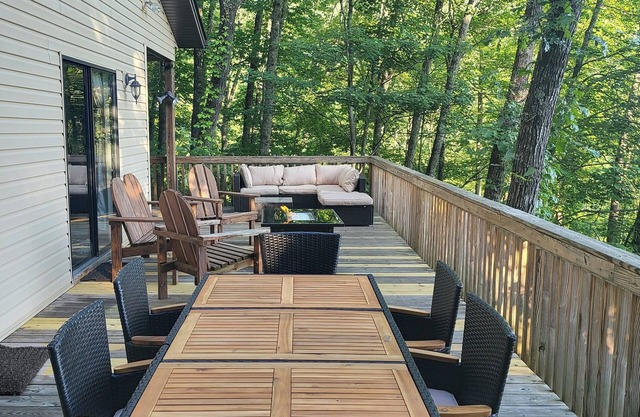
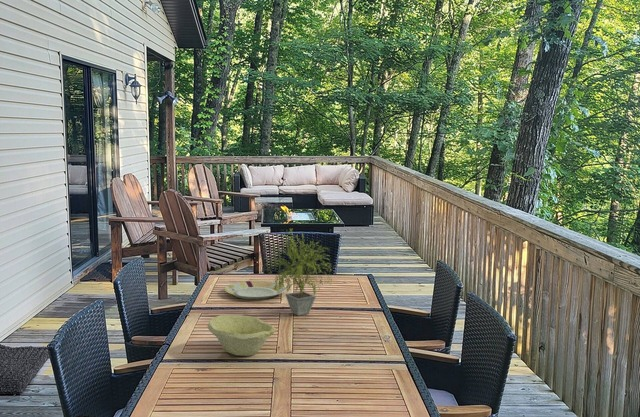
+ potted plant [265,228,335,317]
+ bowl [206,314,276,357]
+ plate [224,280,287,300]
